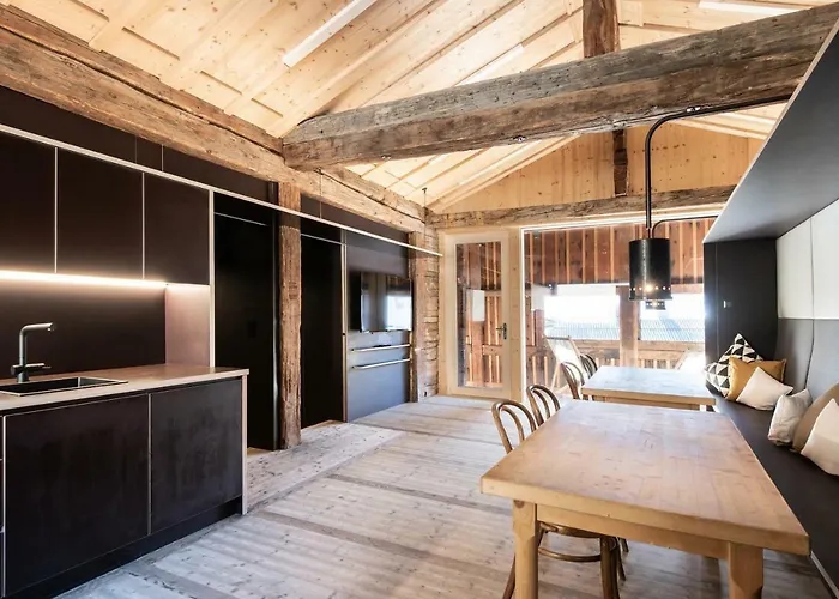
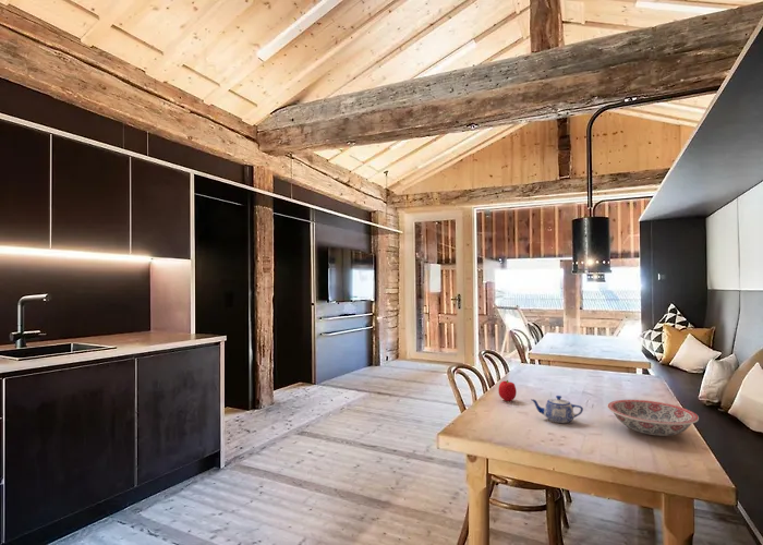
+ ceramic bowl [606,399,700,437]
+ fruit [498,379,518,402]
+ teapot [530,395,584,424]
